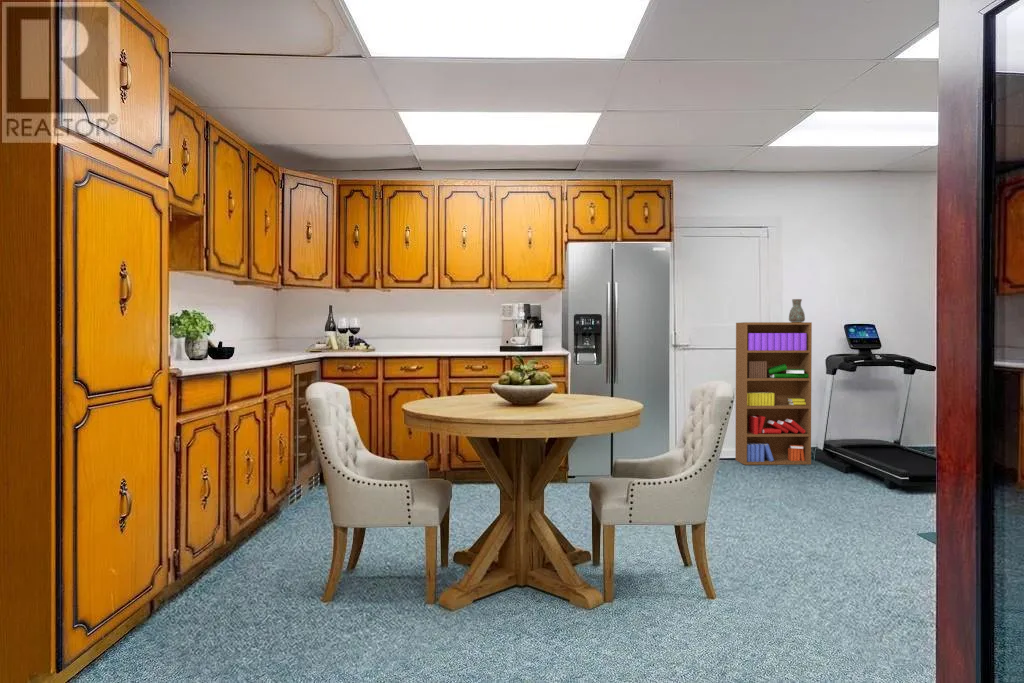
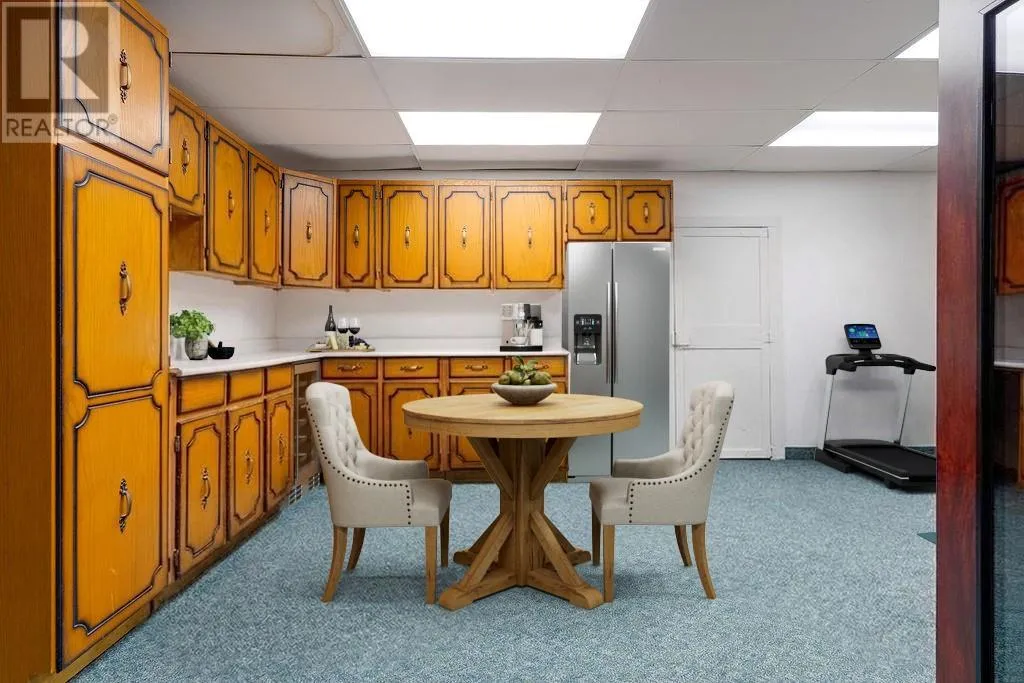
- decorative vase [788,298,806,322]
- bookshelf [735,321,813,466]
